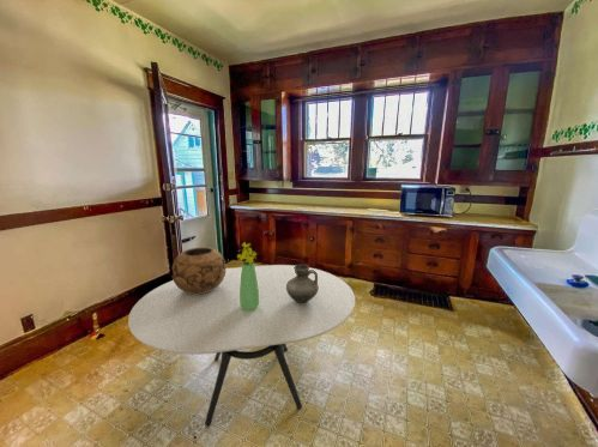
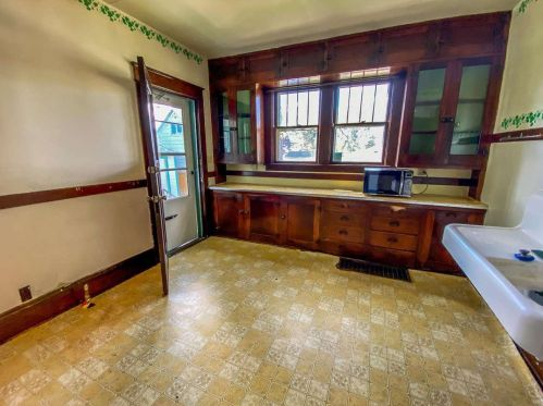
- decorative bowl [171,246,226,295]
- ceramic pitcher [286,264,319,304]
- bouquet [236,241,259,310]
- dining table [127,264,356,428]
